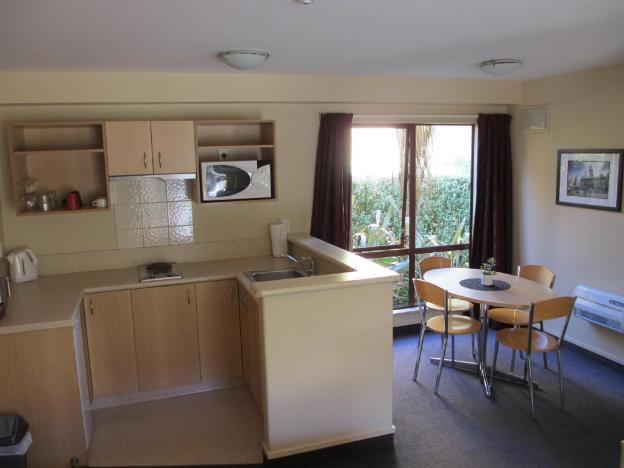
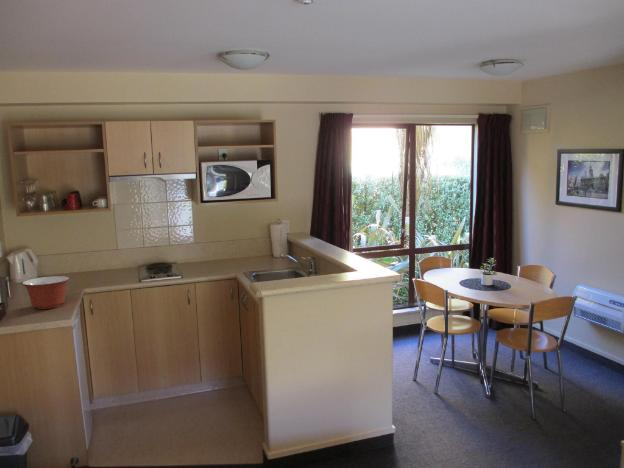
+ mixing bowl [21,275,70,310]
